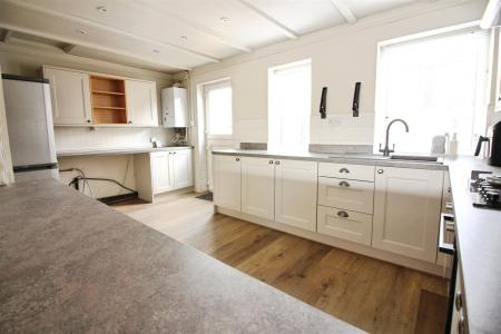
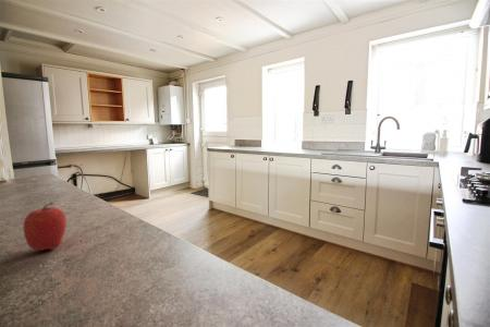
+ fruit [22,201,68,252]
